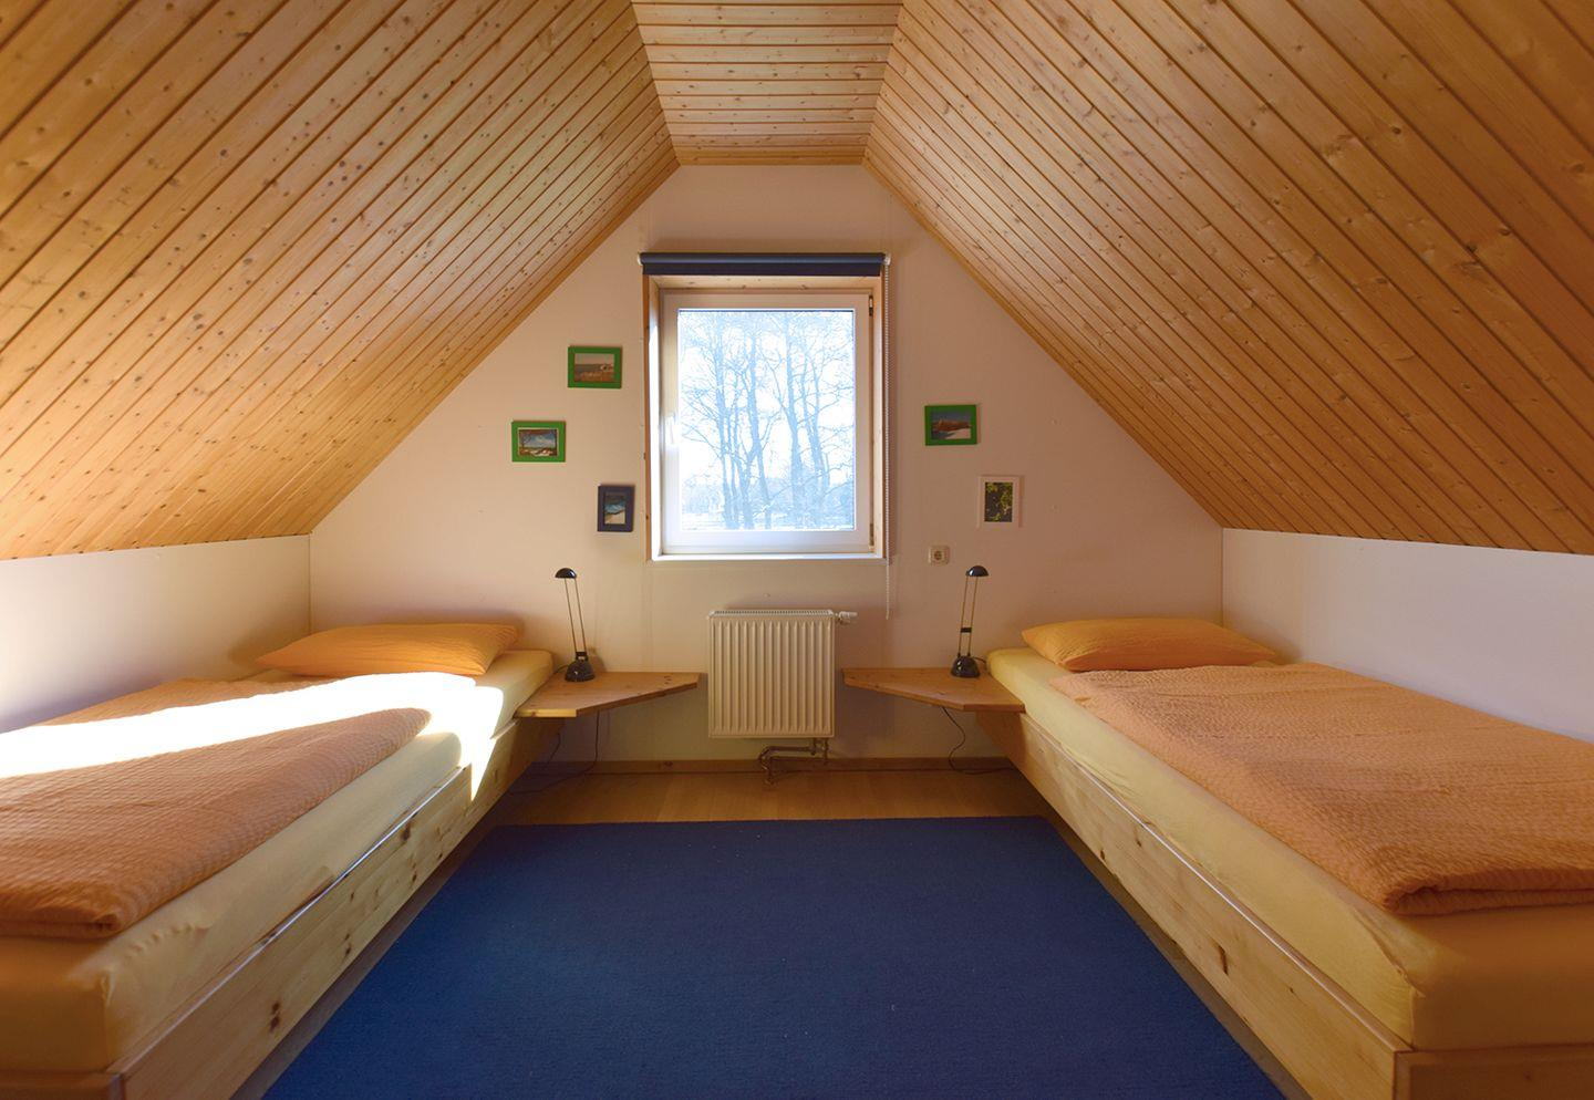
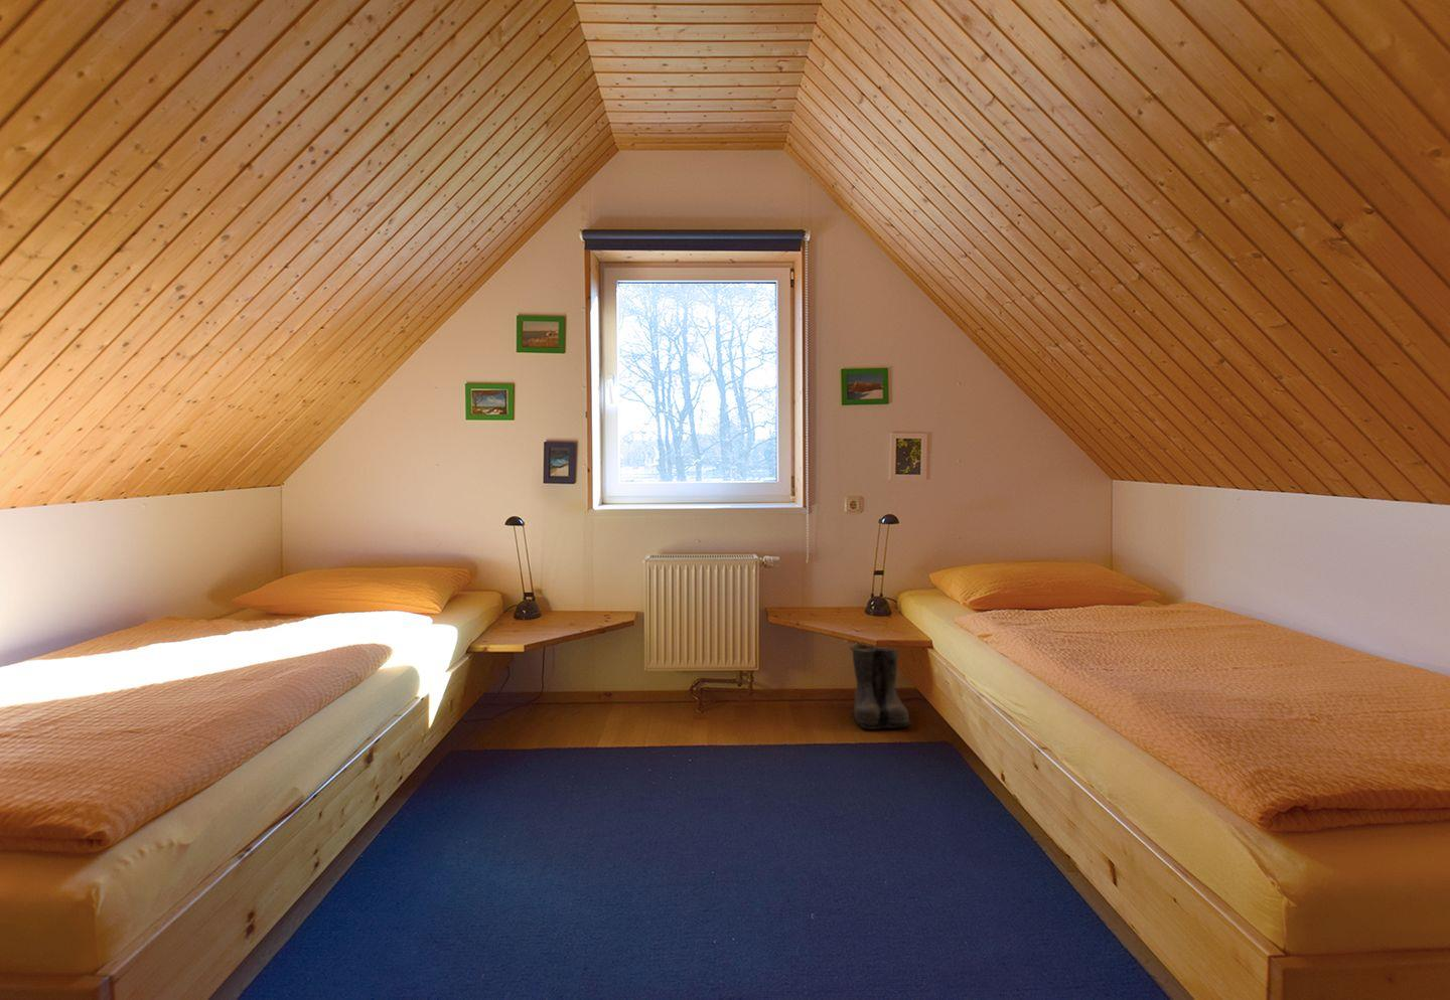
+ boots [848,642,916,730]
